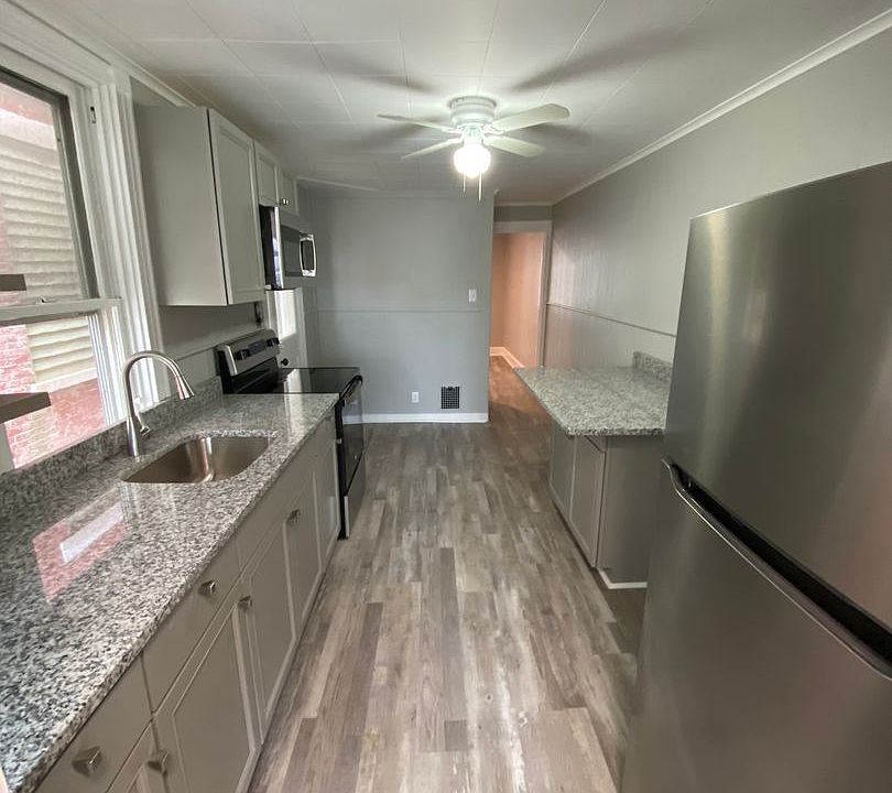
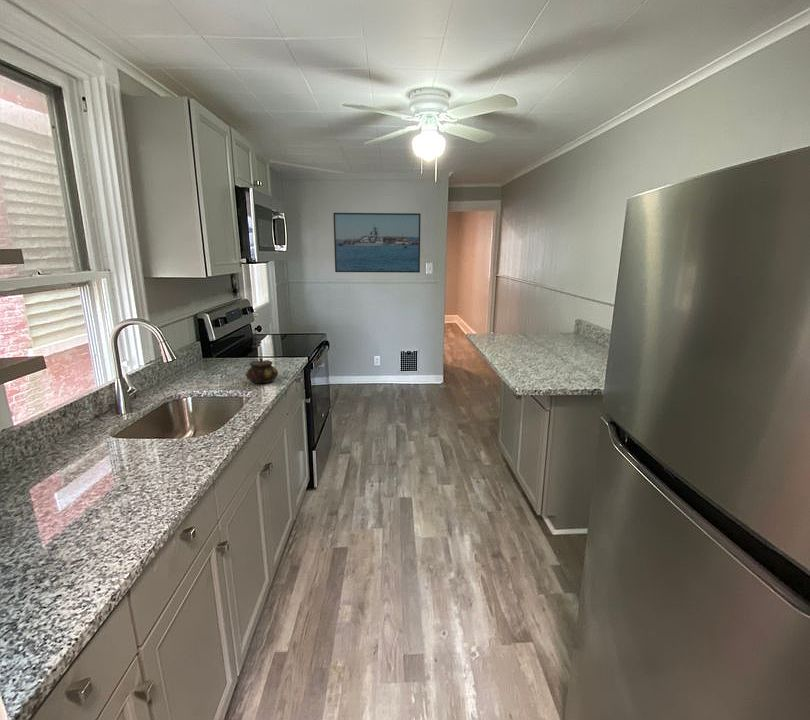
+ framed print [332,212,422,274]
+ teapot [245,357,279,384]
